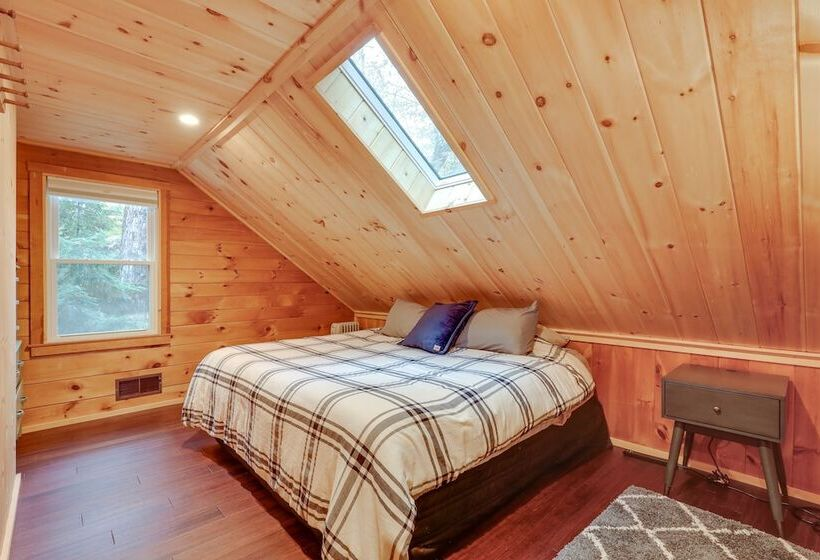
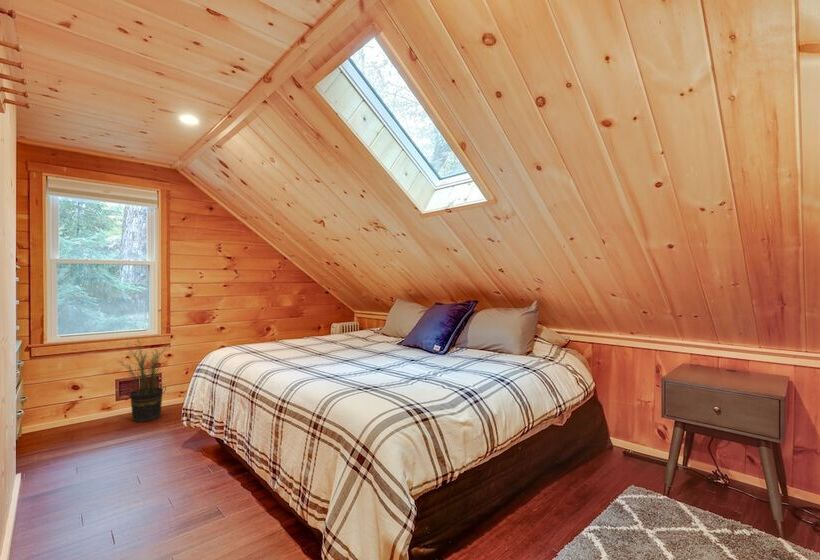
+ potted plant [113,337,176,423]
